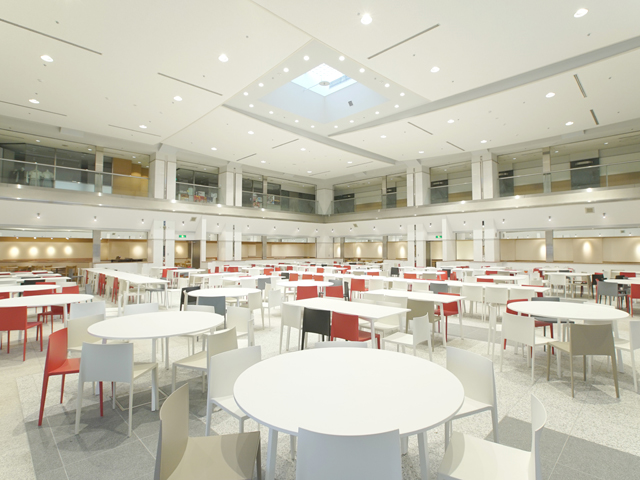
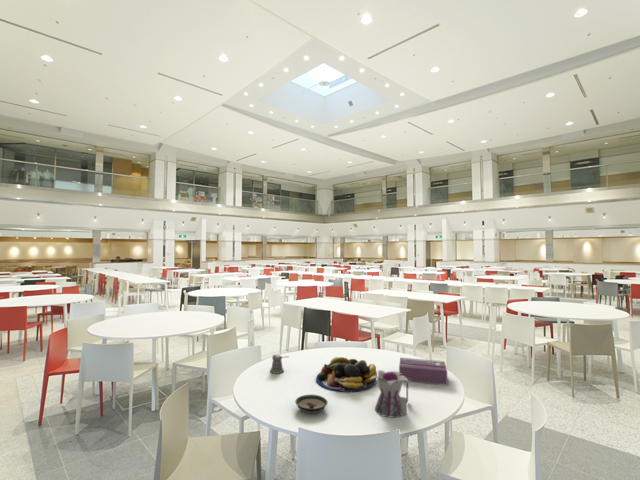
+ teapot [370,369,411,418]
+ tissue box [398,357,448,386]
+ saucer [294,394,329,414]
+ pepper shaker [269,354,290,375]
+ fruit bowl [315,356,378,393]
